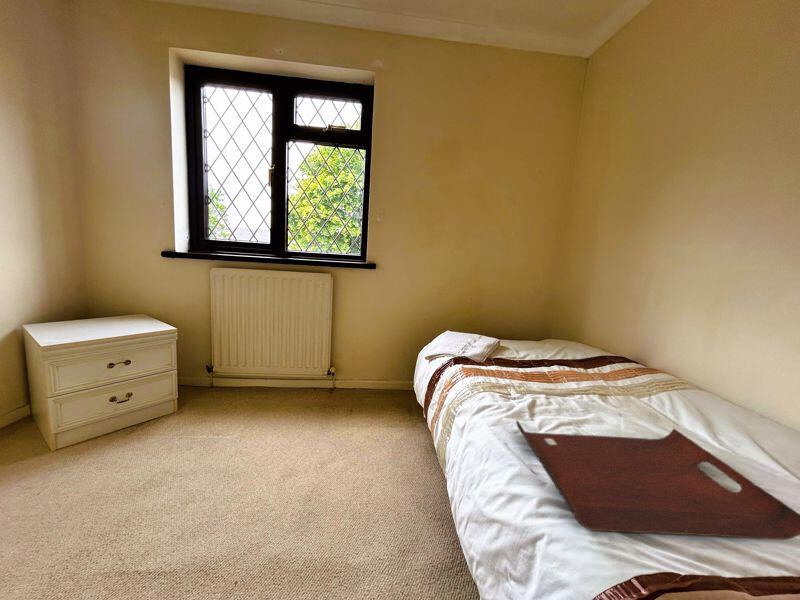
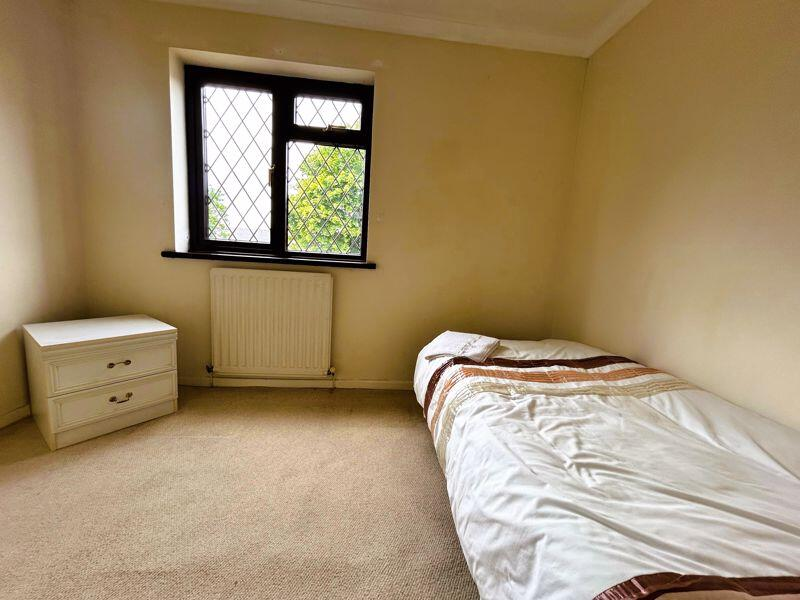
- serving tray [515,419,800,541]
